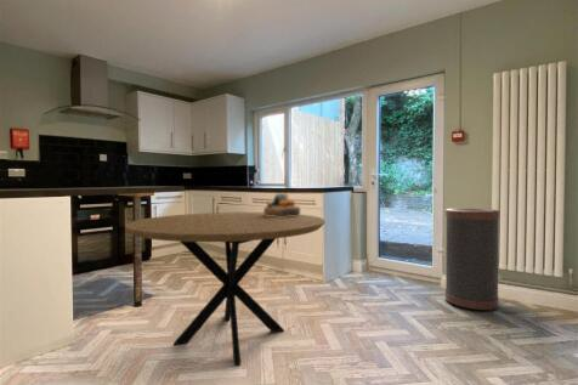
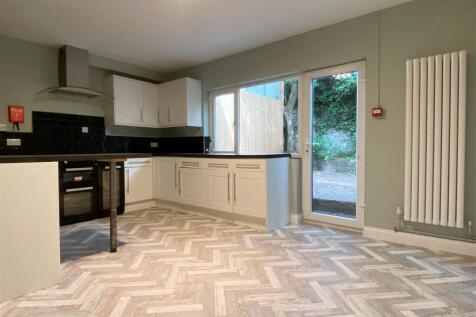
- trash can [444,208,500,312]
- dining table [124,211,327,367]
- decorative bowl [262,192,301,217]
